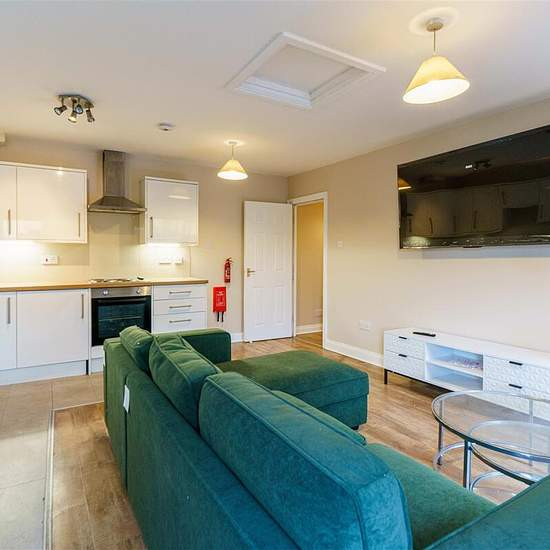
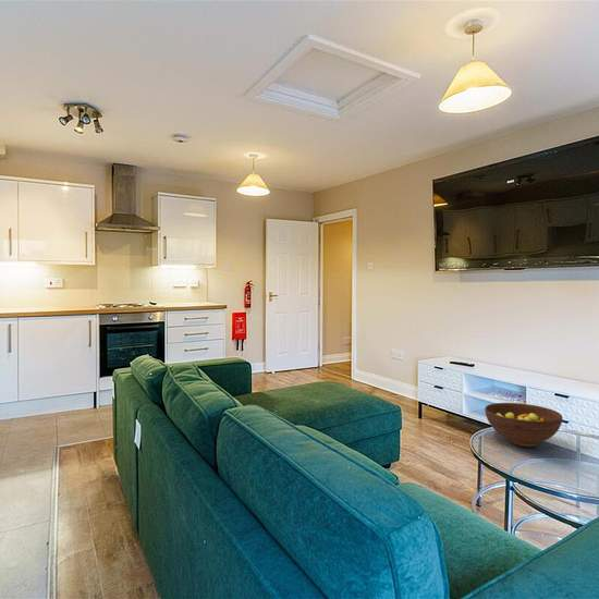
+ fruit bowl [484,402,563,448]
